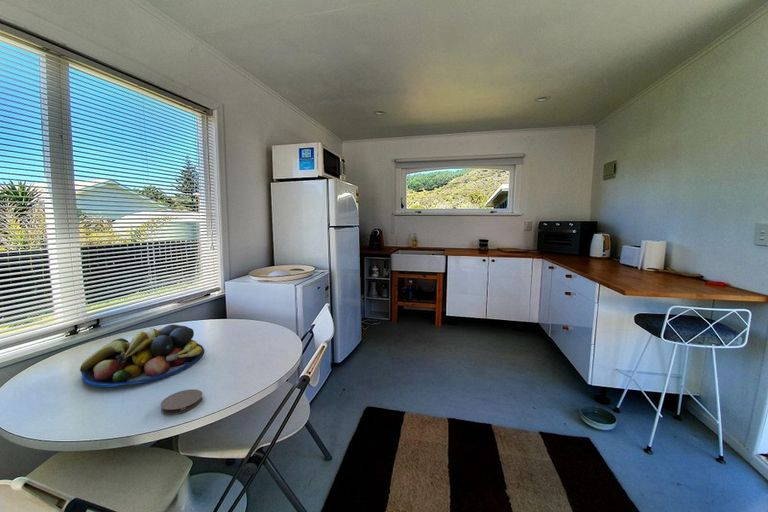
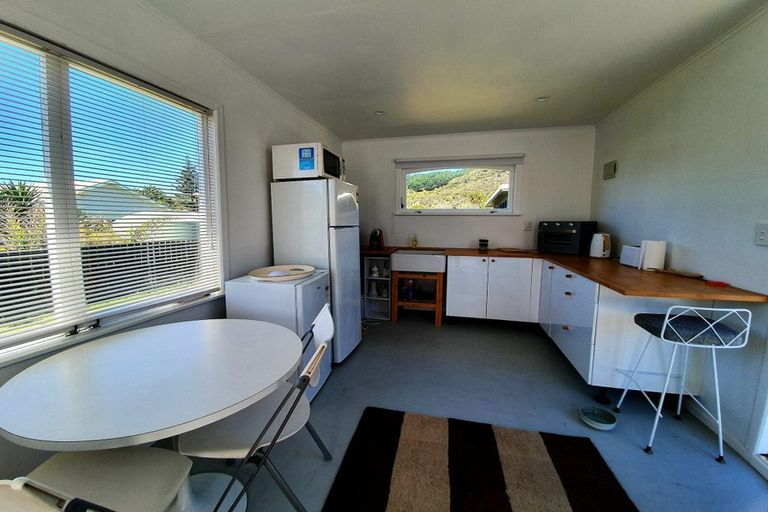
- fruit bowl [79,324,205,388]
- coaster [160,388,204,415]
